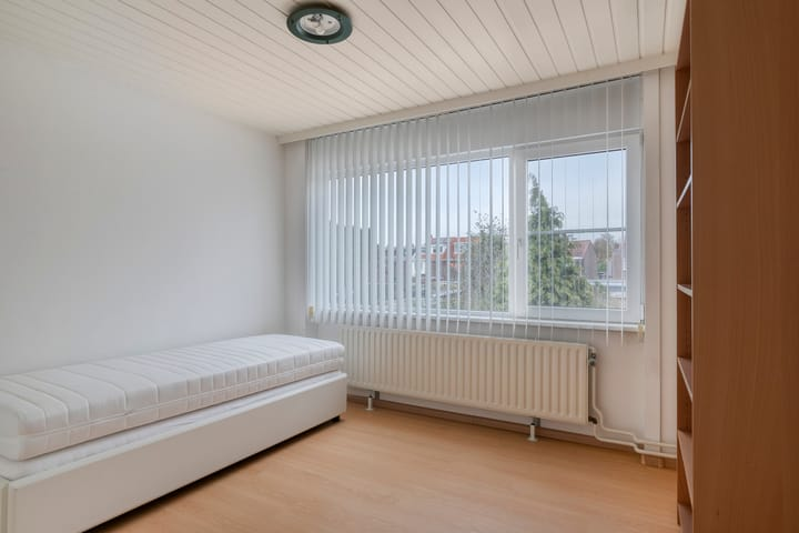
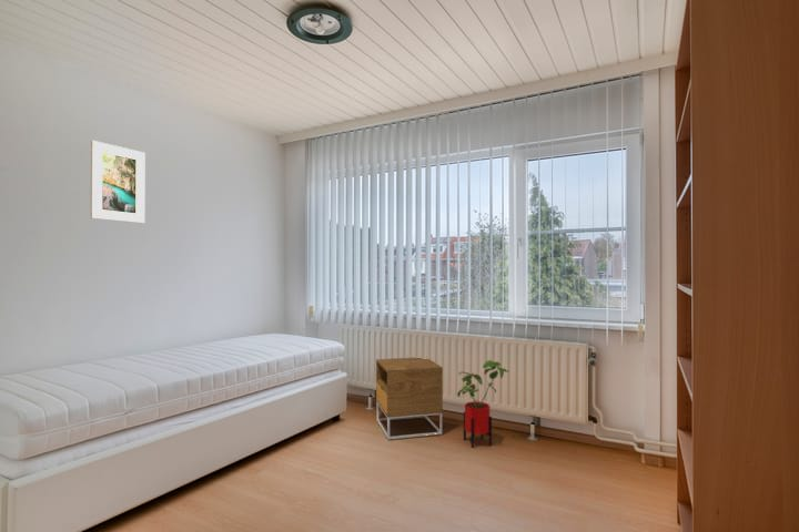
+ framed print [90,140,146,224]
+ house plant [456,359,510,449]
+ nightstand [375,357,444,441]
